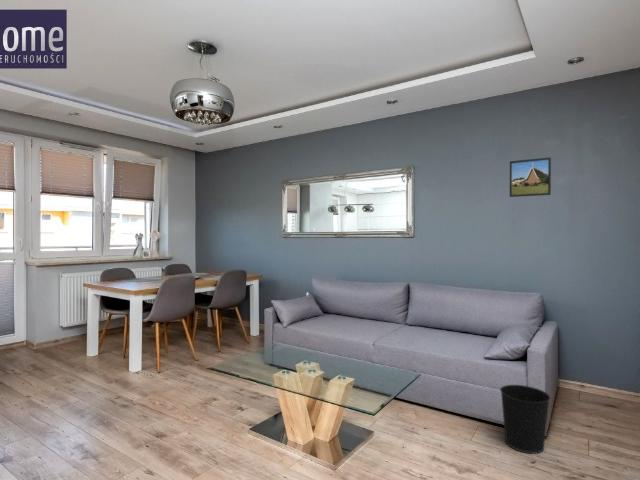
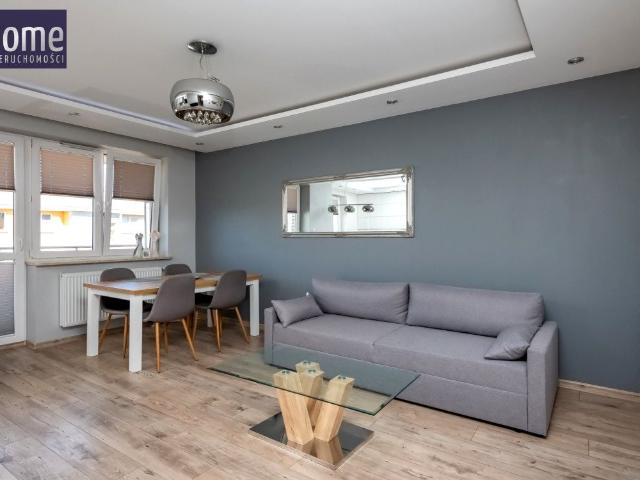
- wastebasket [499,384,552,455]
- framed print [509,156,552,198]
